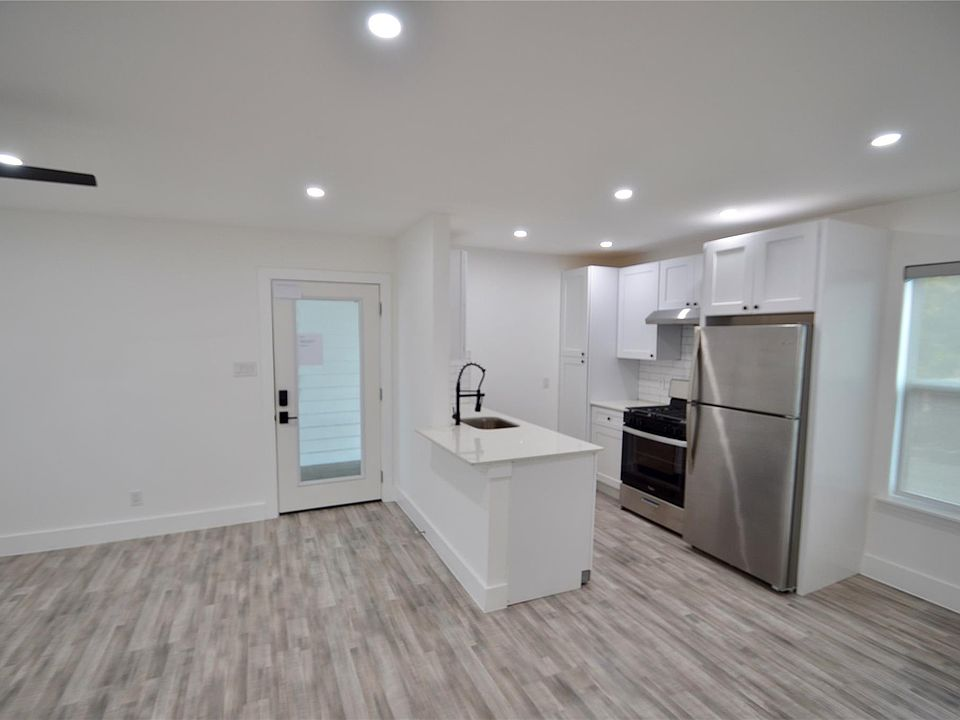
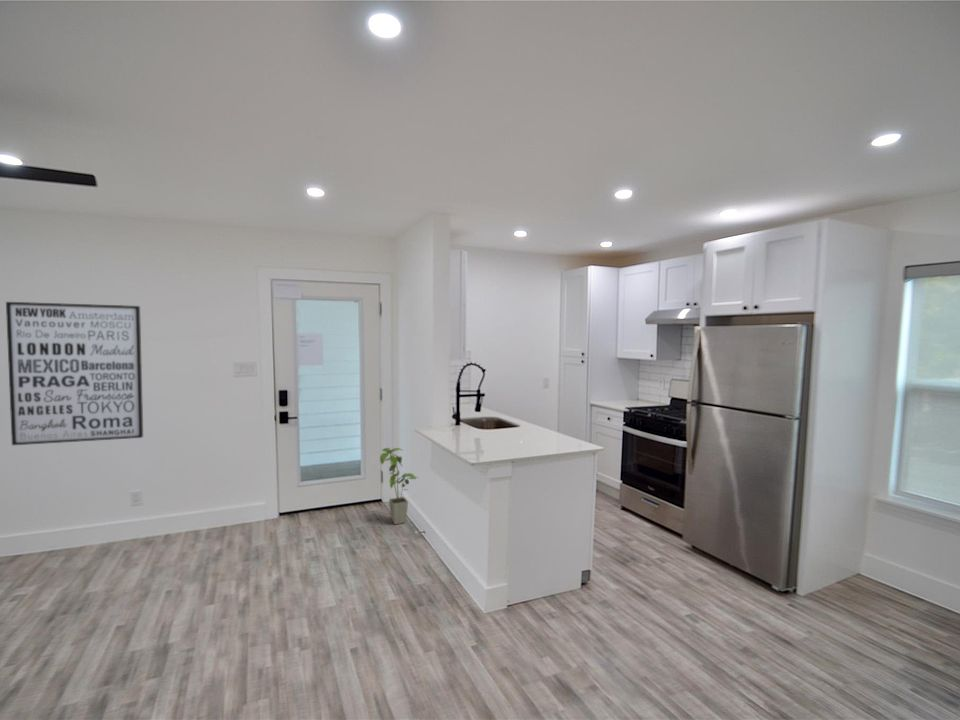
+ house plant [379,447,419,525]
+ wall art [5,301,144,446]
